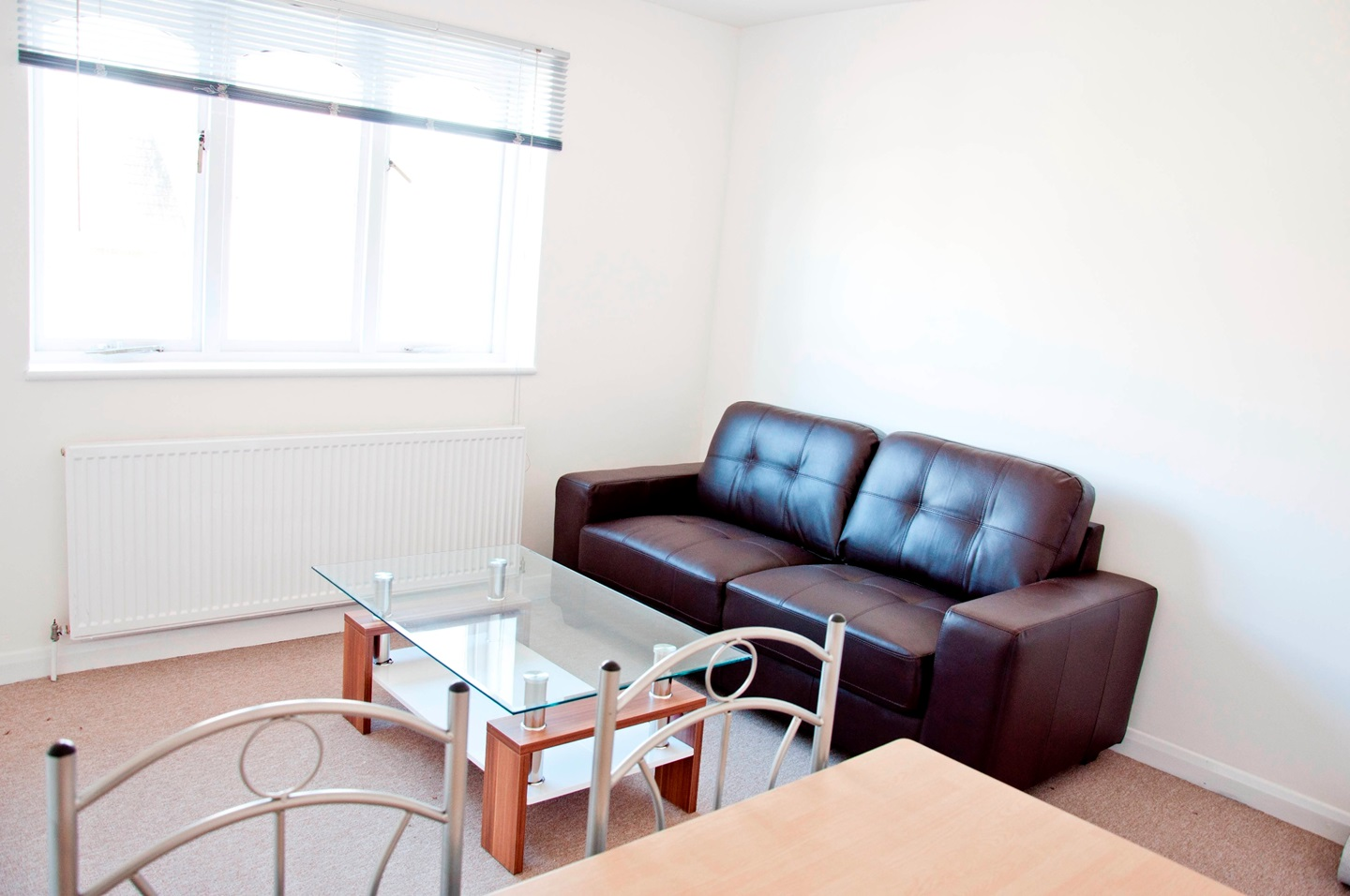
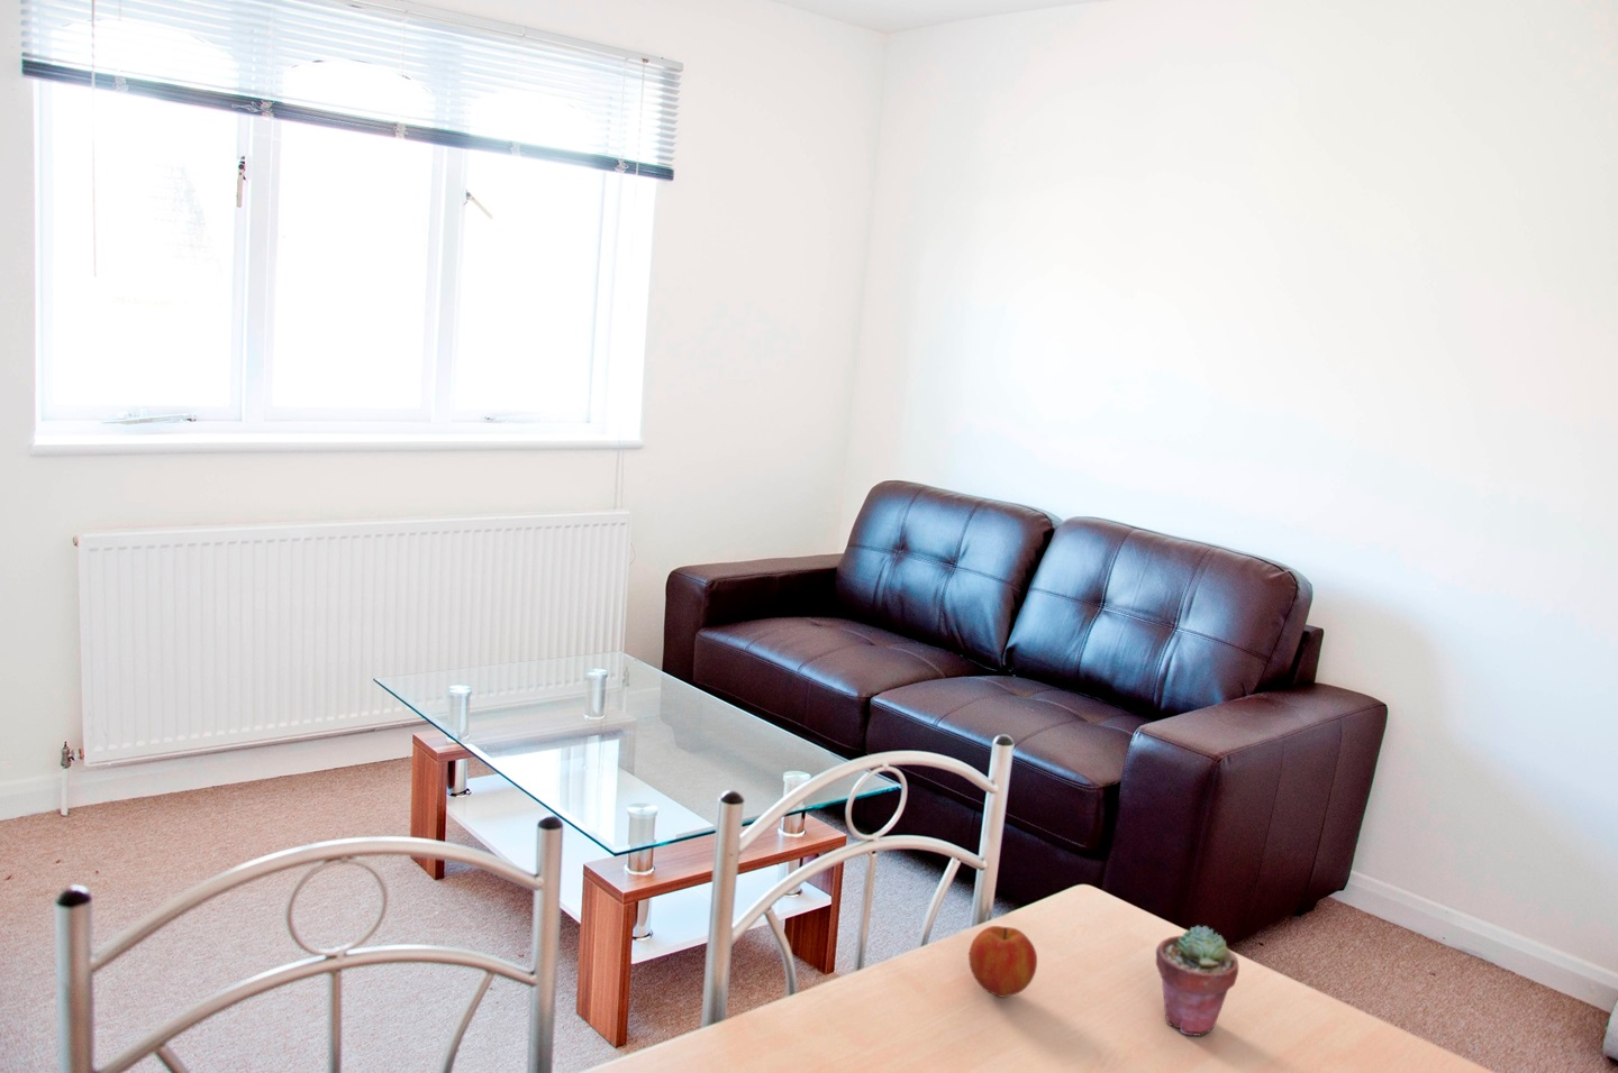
+ apple [967,925,1038,999]
+ potted succulent [1155,923,1239,1037]
